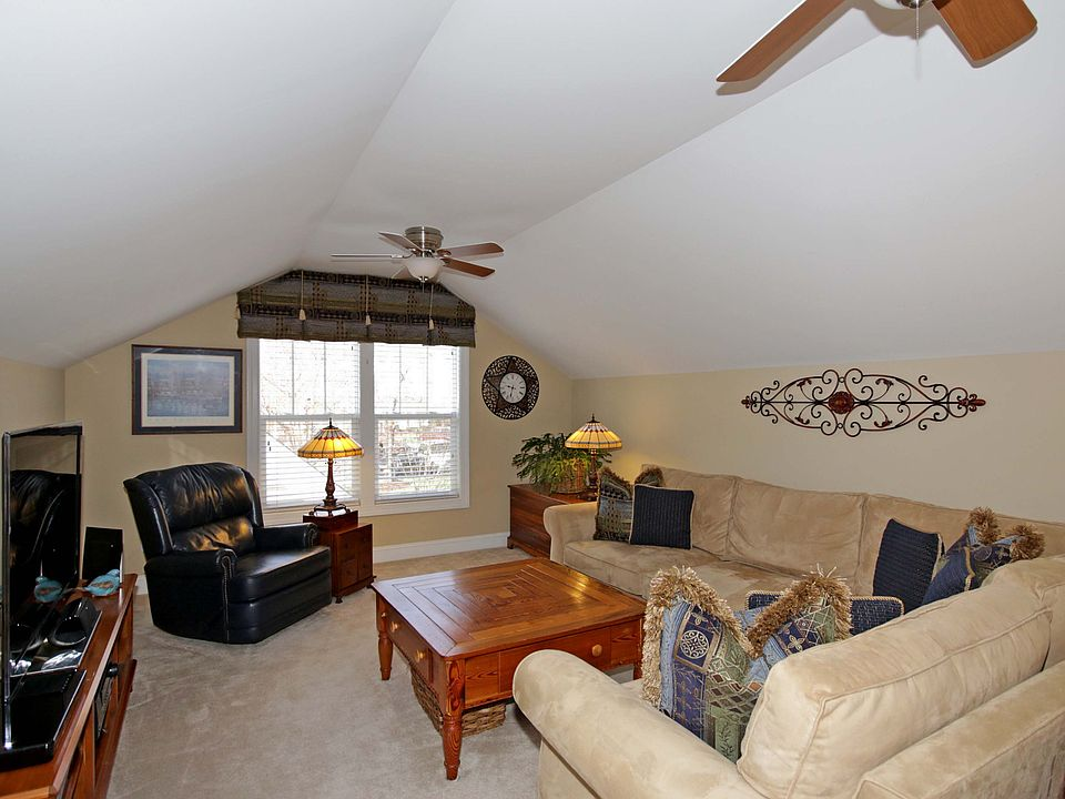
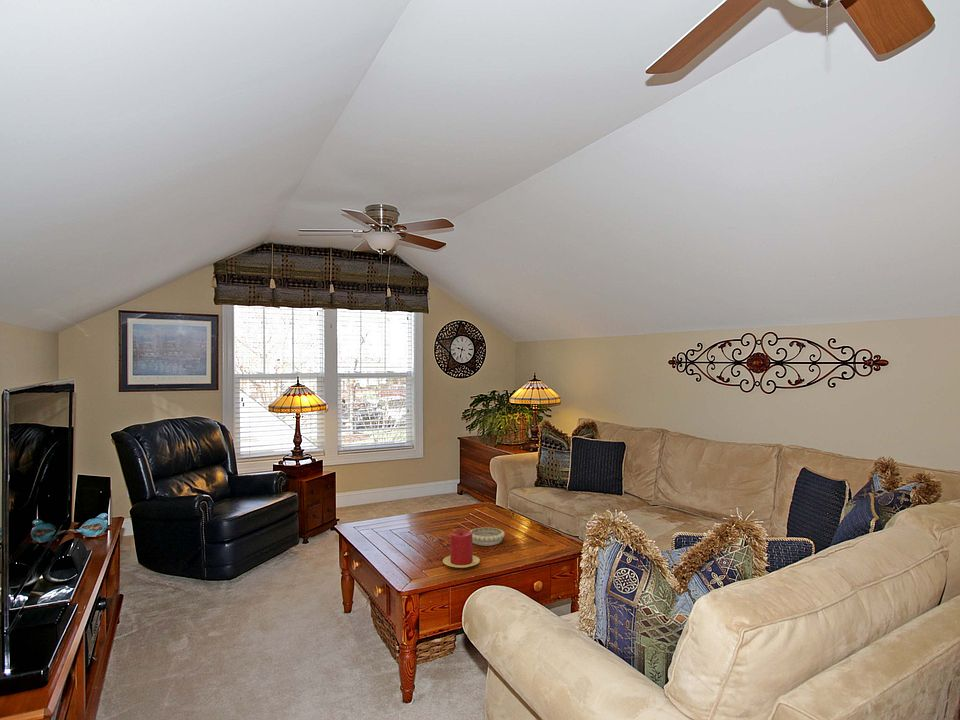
+ decorative bowl [469,526,506,547]
+ candle [442,529,481,569]
